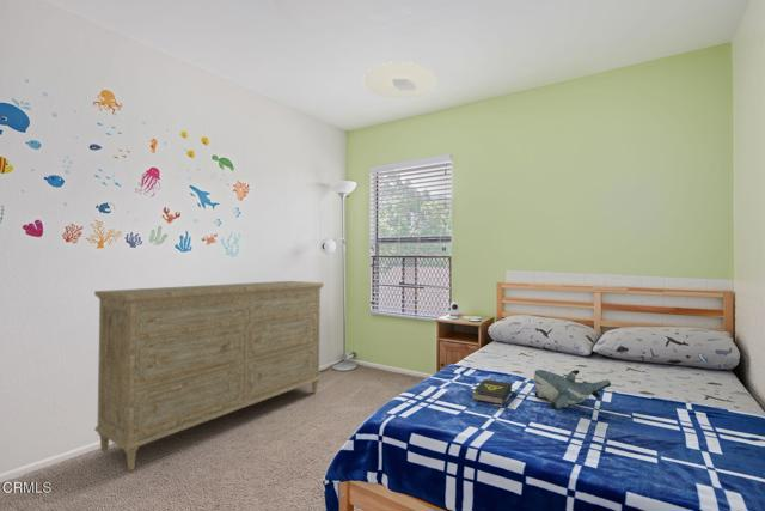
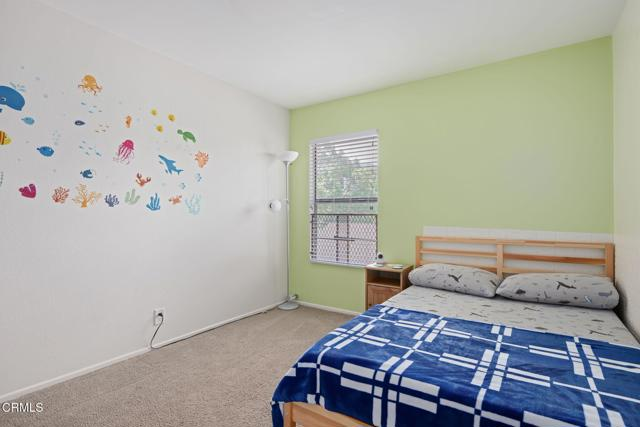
- ceiling light [361,61,439,99]
- shark plush [533,369,612,410]
- book [471,378,513,406]
- dresser [93,280,325,472]
